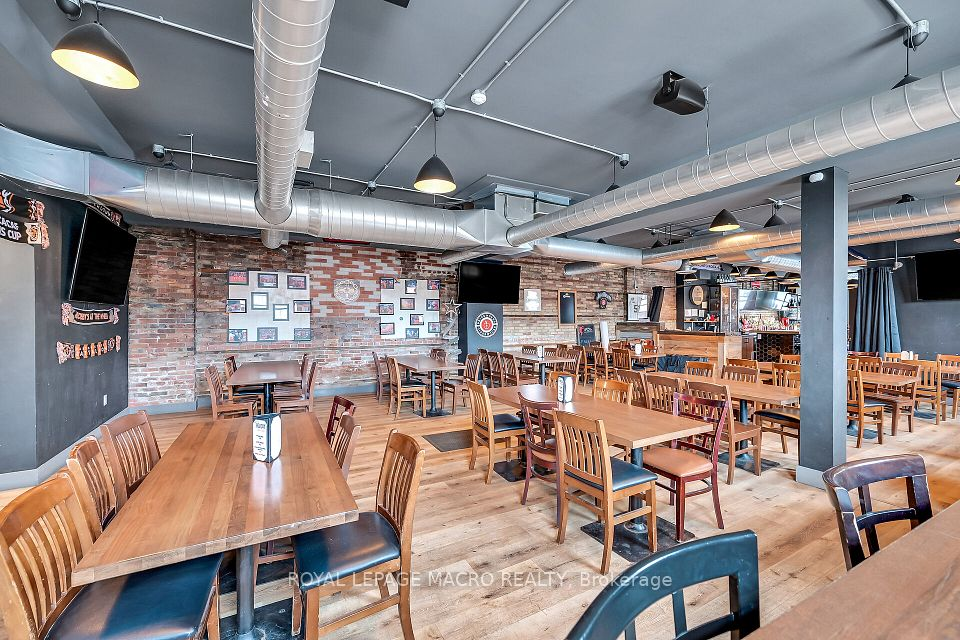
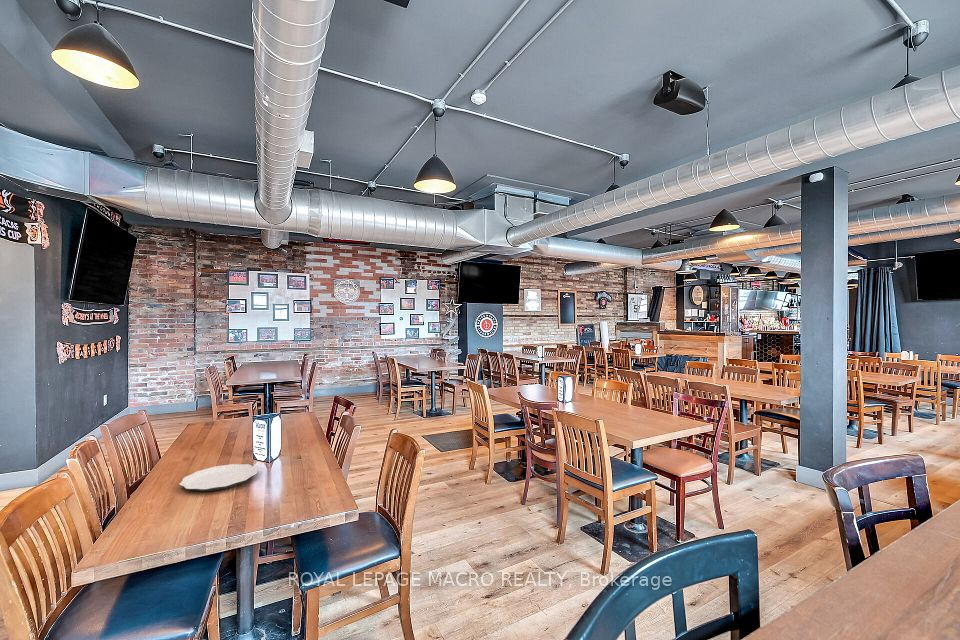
+ plate [178,463,259,492]
